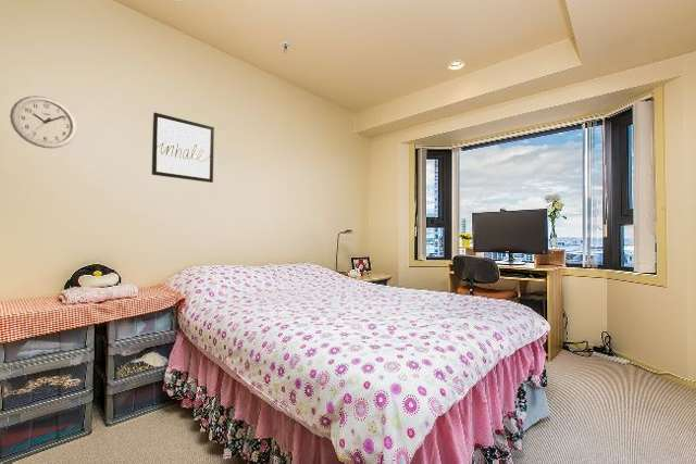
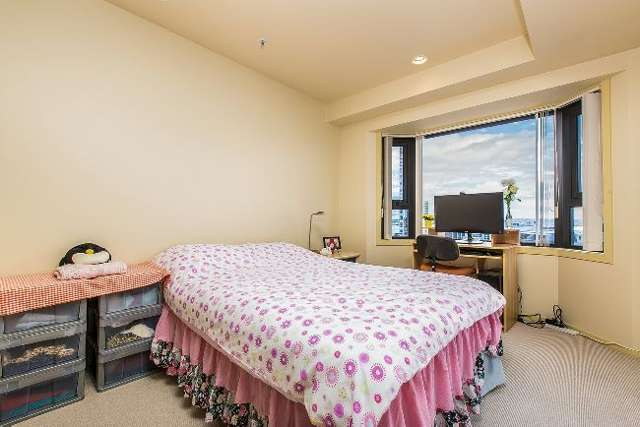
- wall clock [9,95,78,150]
- wall art [151,112,215,184]
